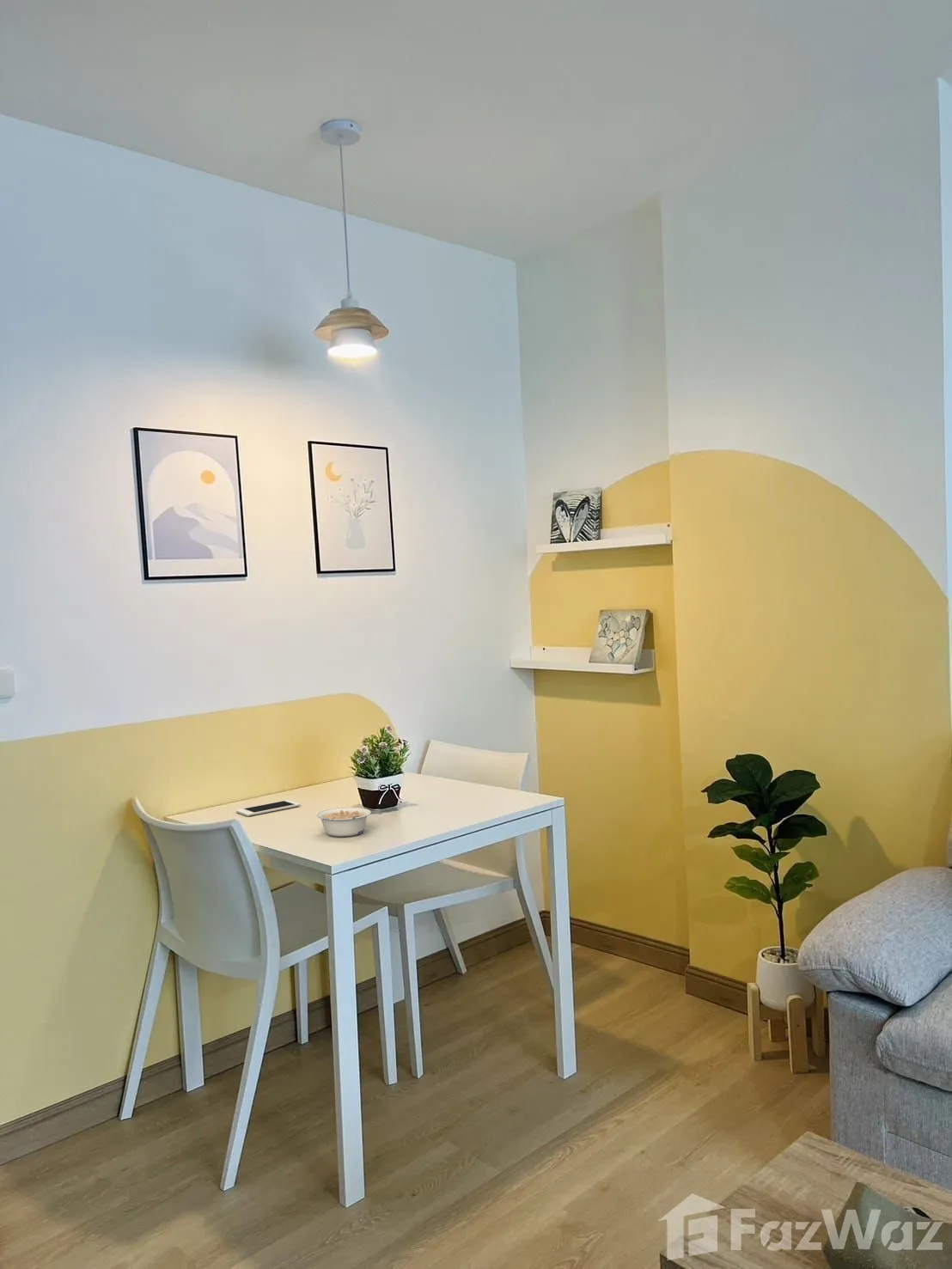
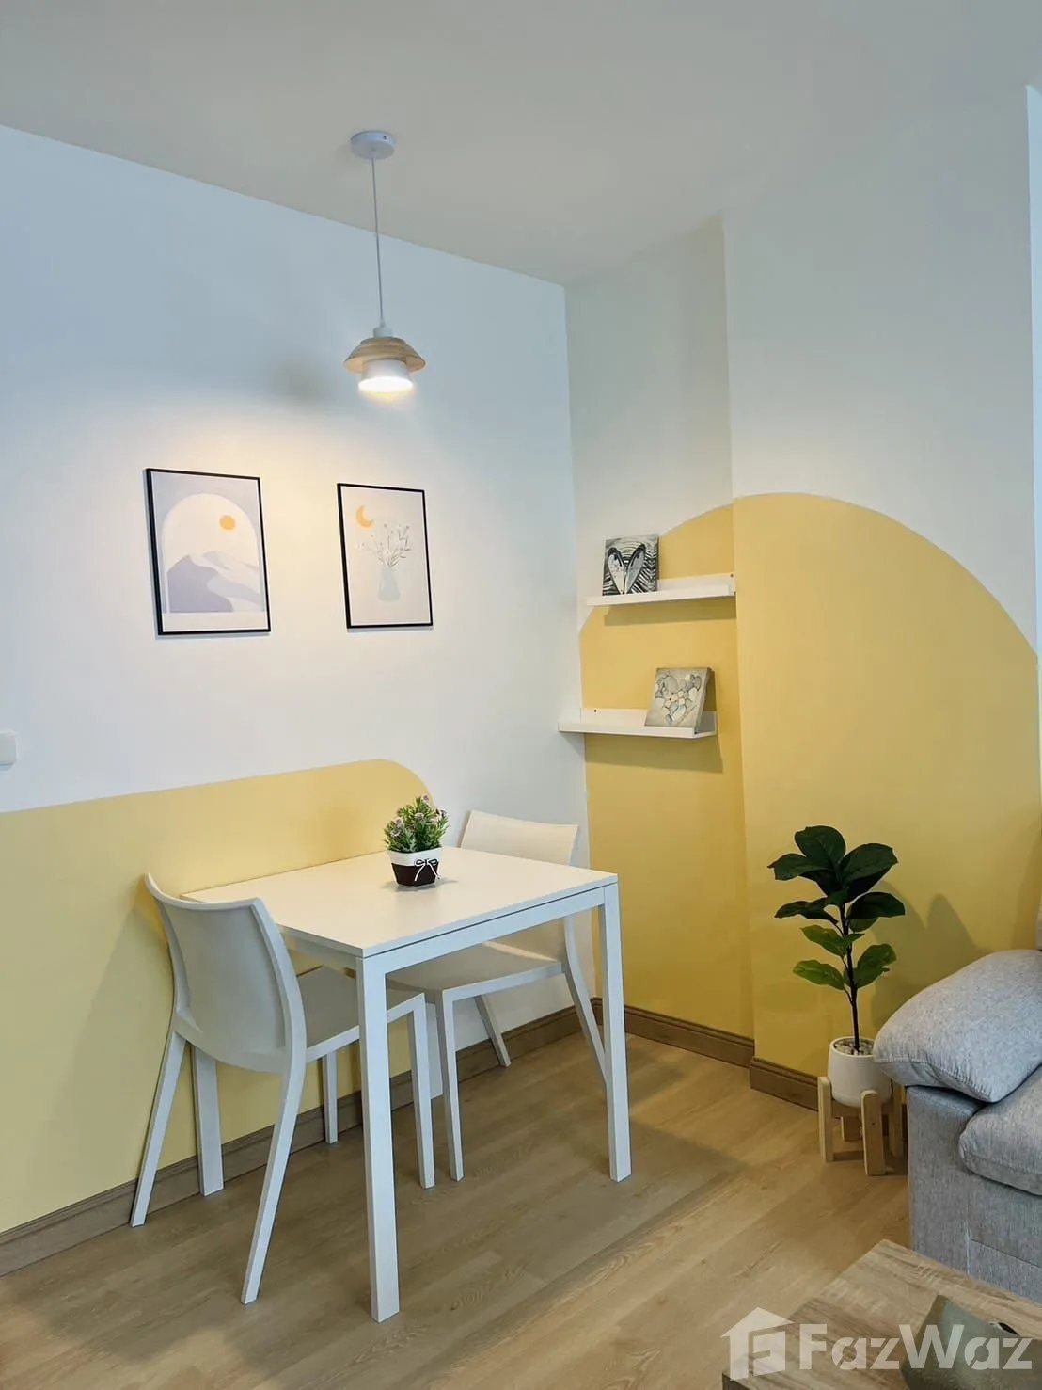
- cell phone [235,799,301,817]
- legume [315,807,372,838]
